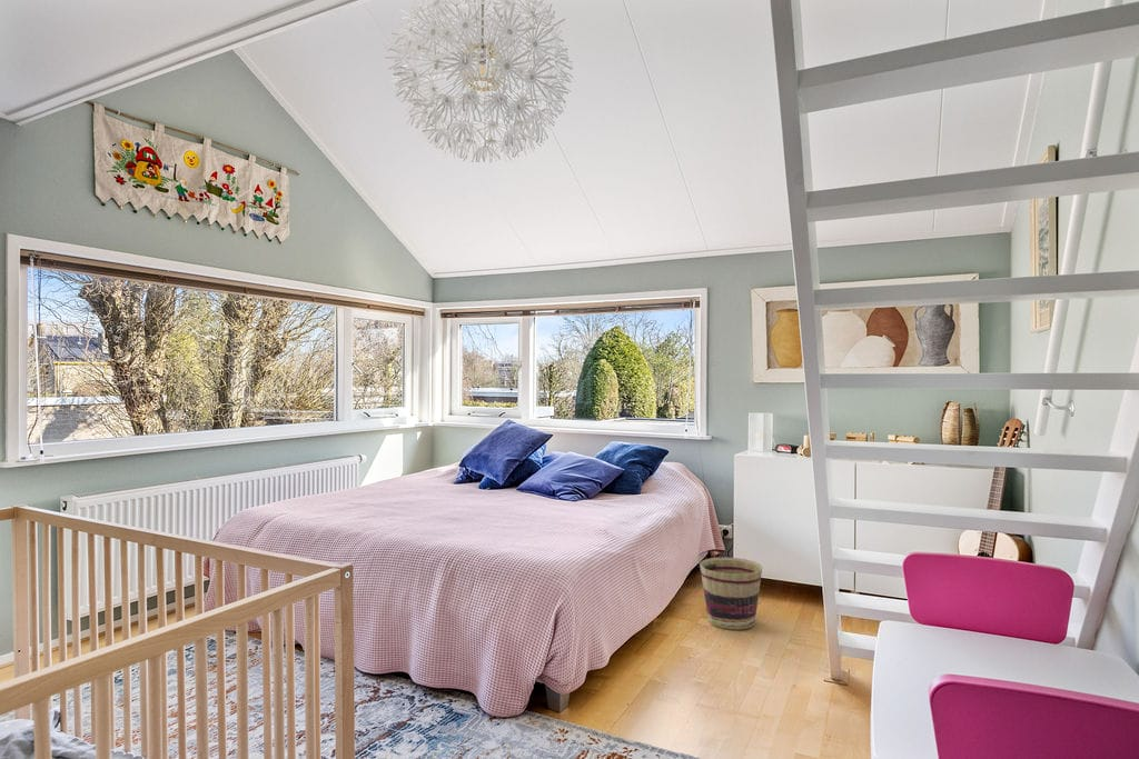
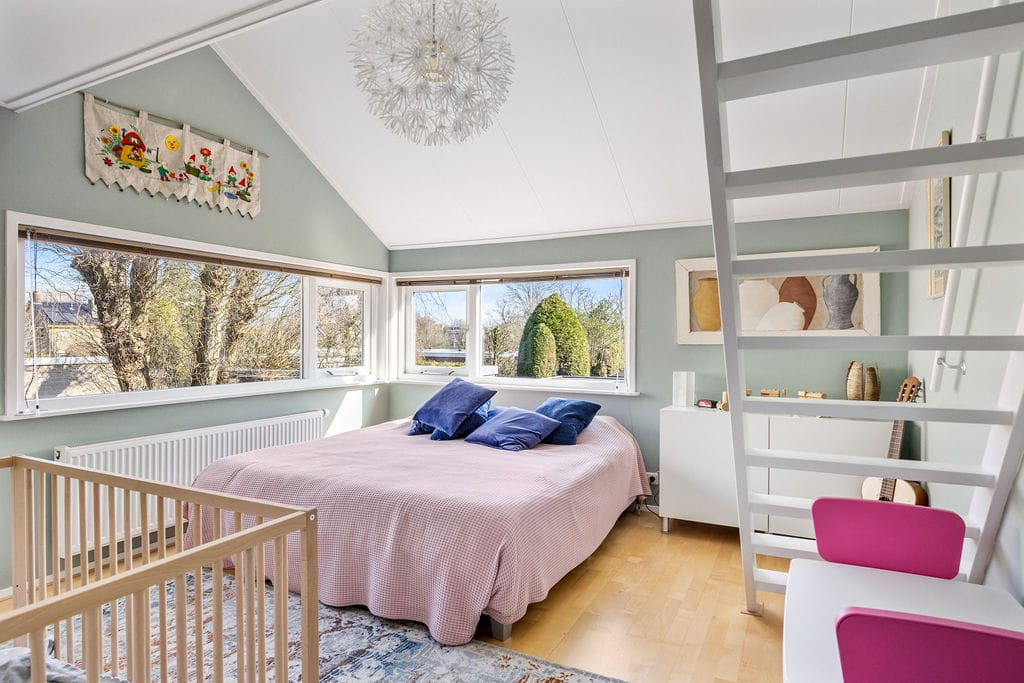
- basket [699,557,763,631]
